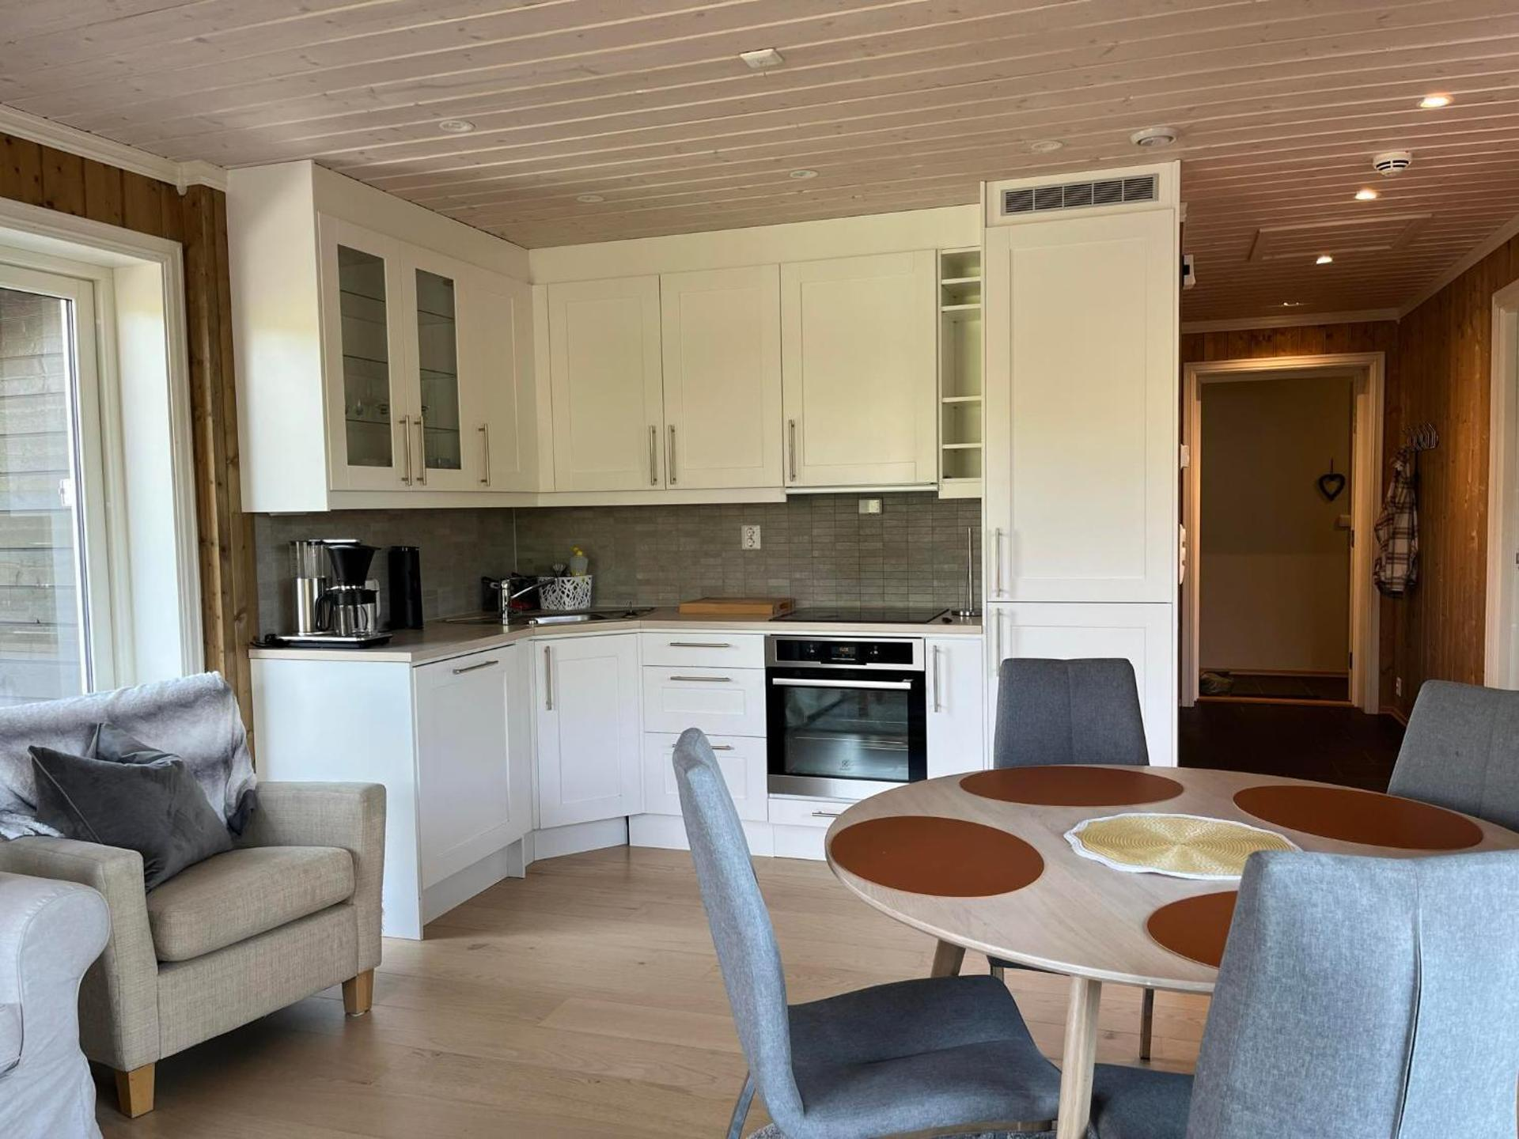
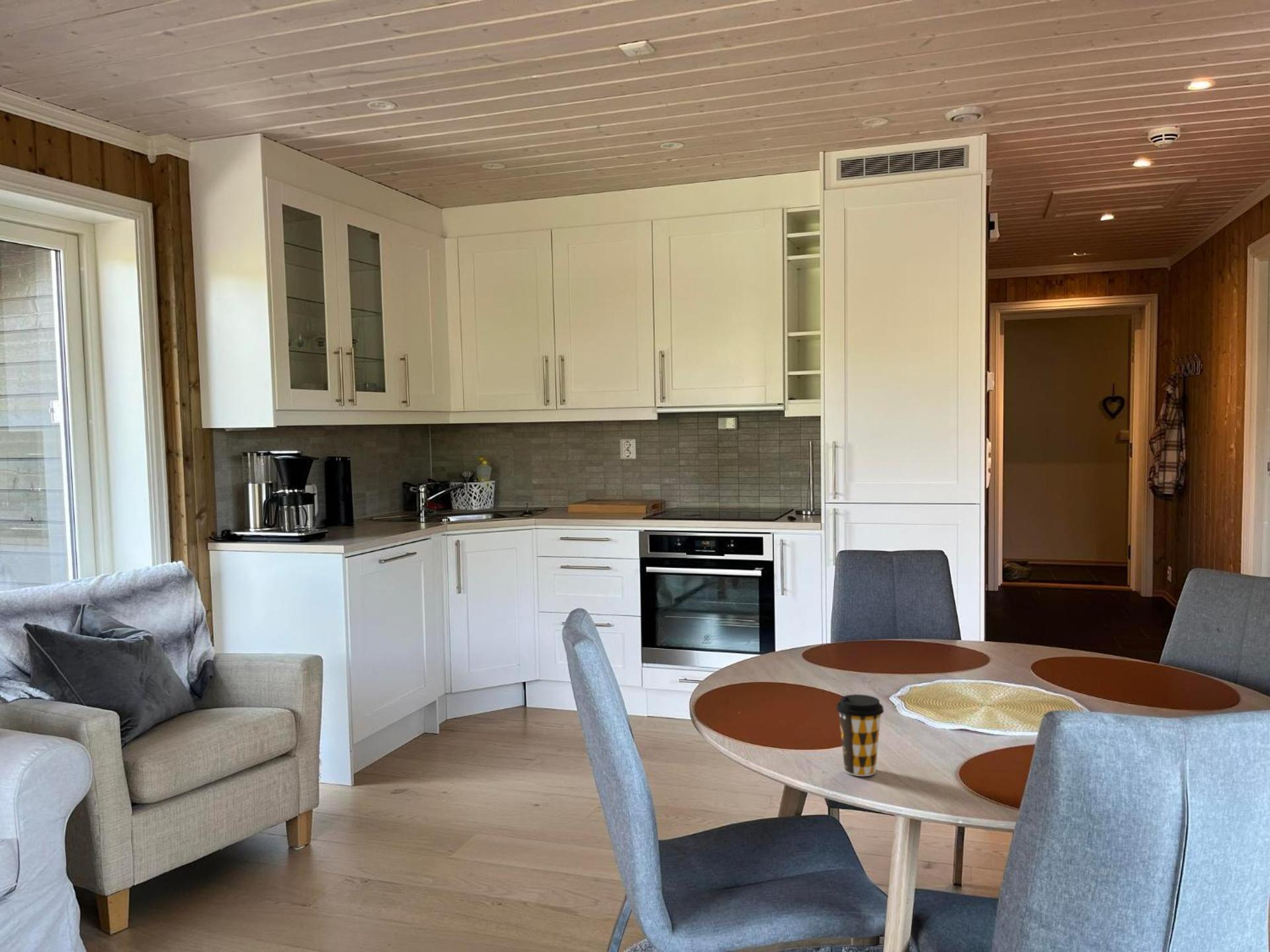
+ coffee cup [835,694,884,777]
